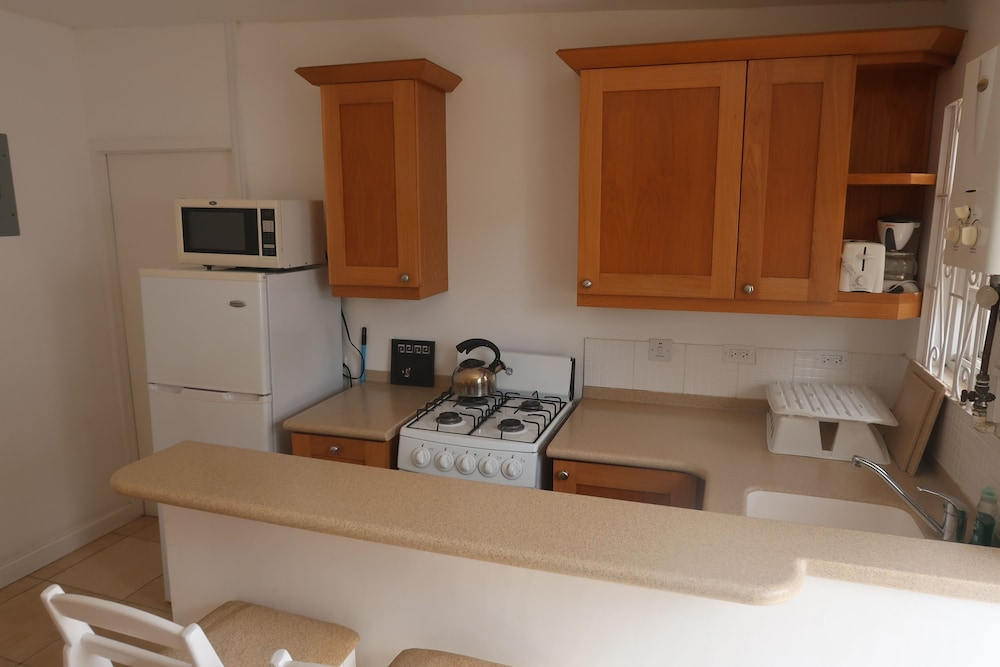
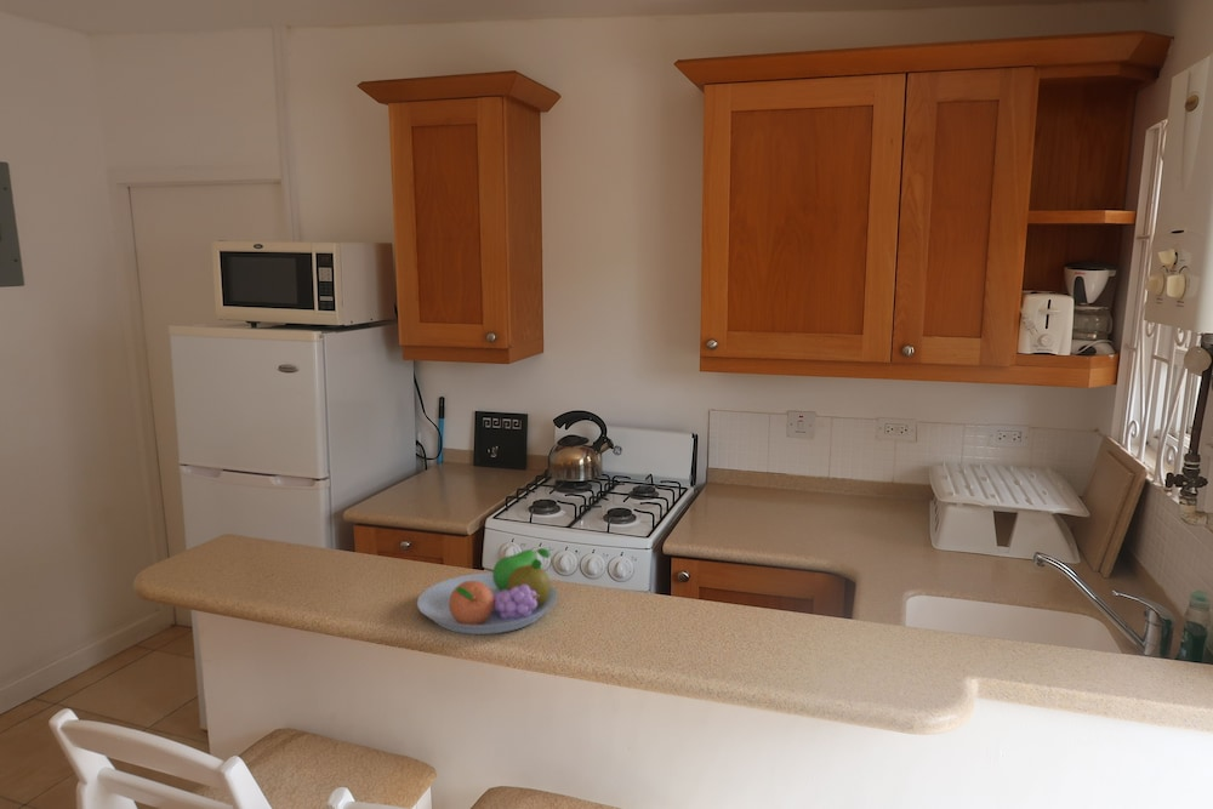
+ fruit bowl [416,547,559,636]
